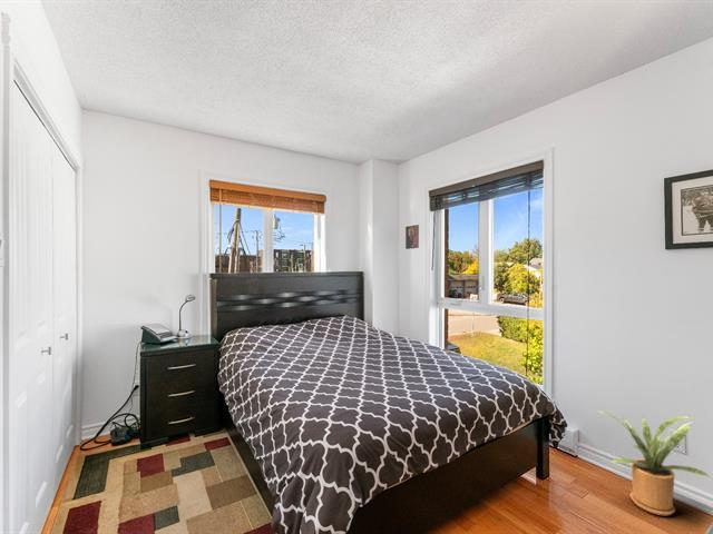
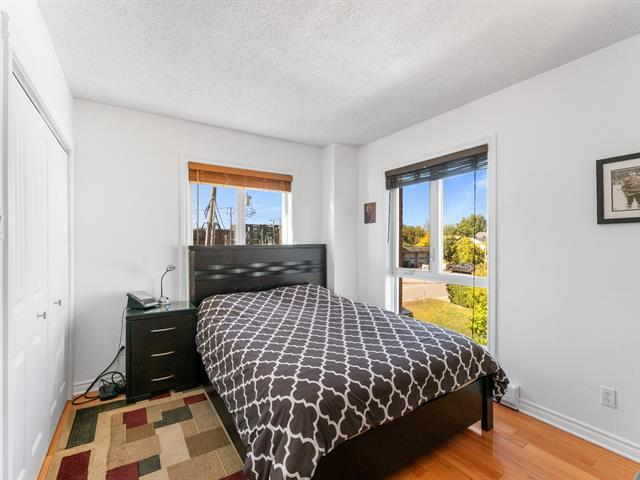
- house plant [595,409,713,516]
